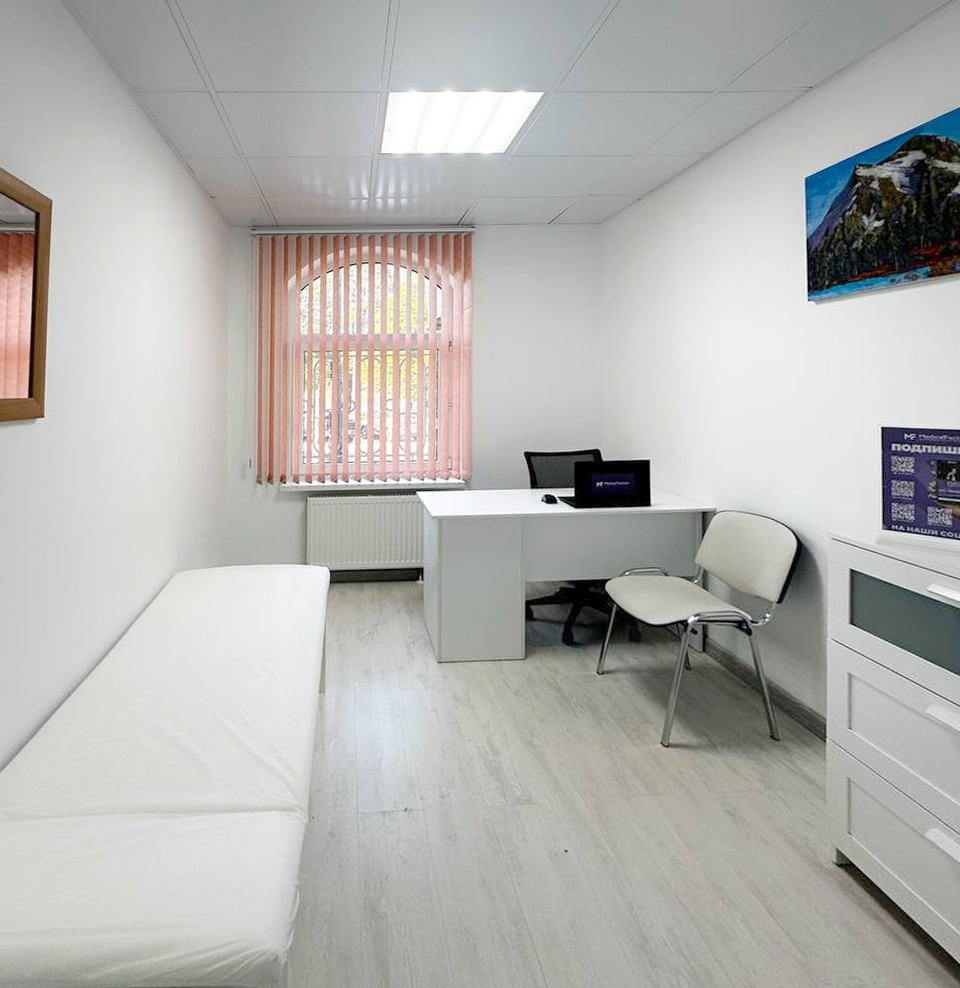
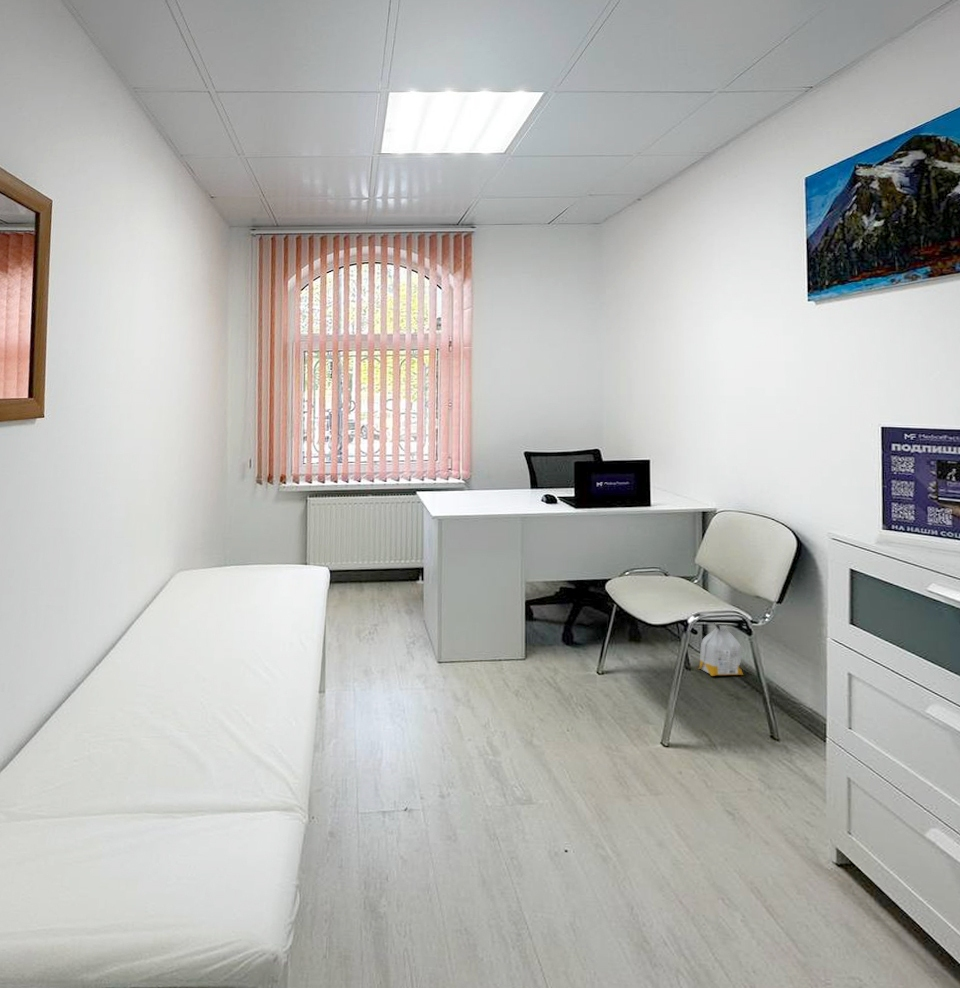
+ bag [697,624,744,677]
